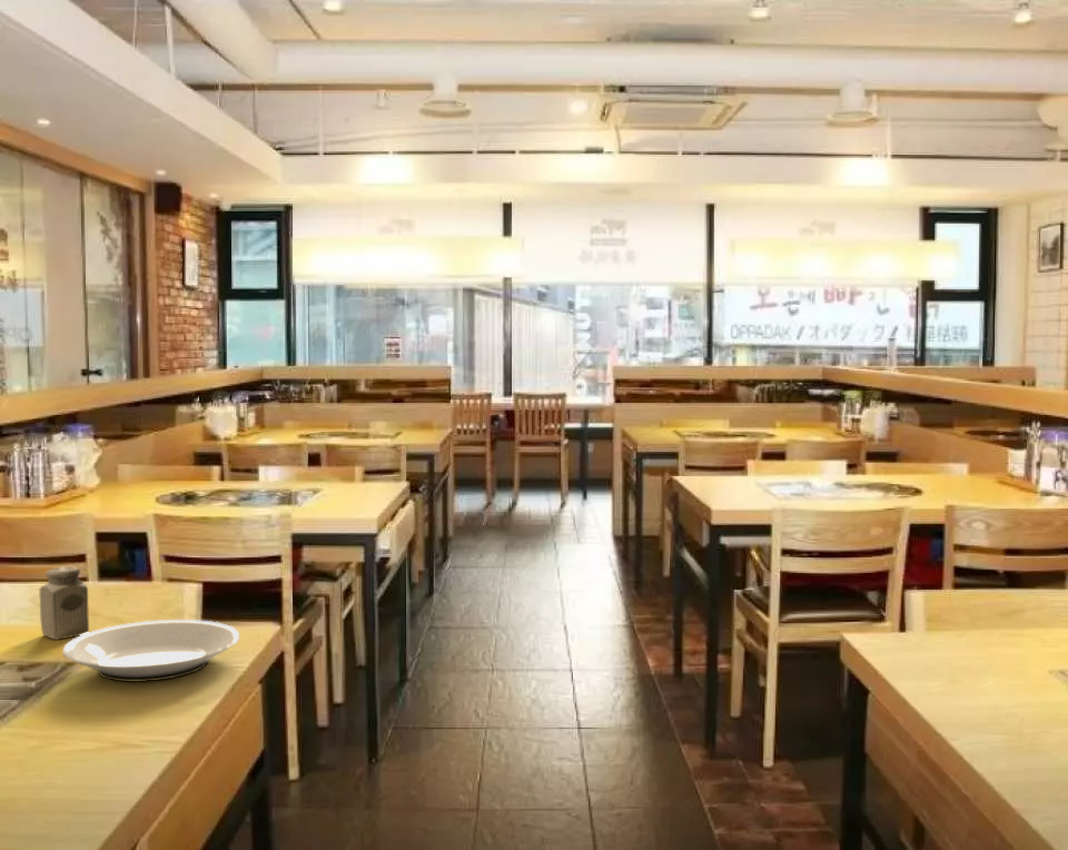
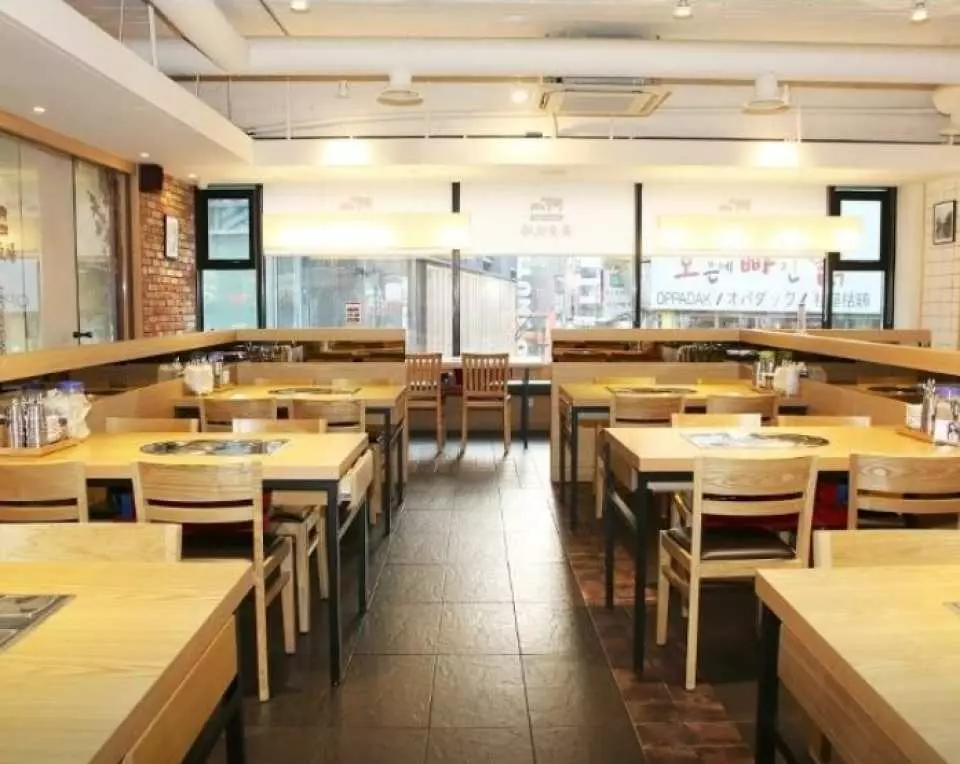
- salt shaker [39,565,90,641]
- plate [61,619,240,683]
